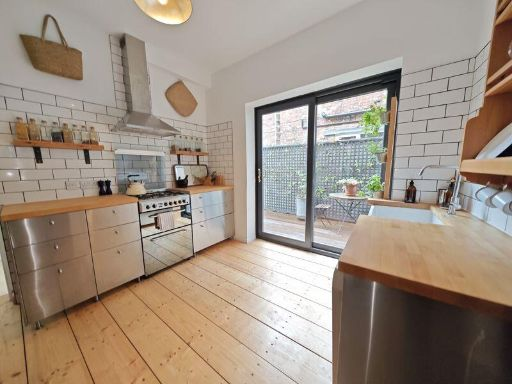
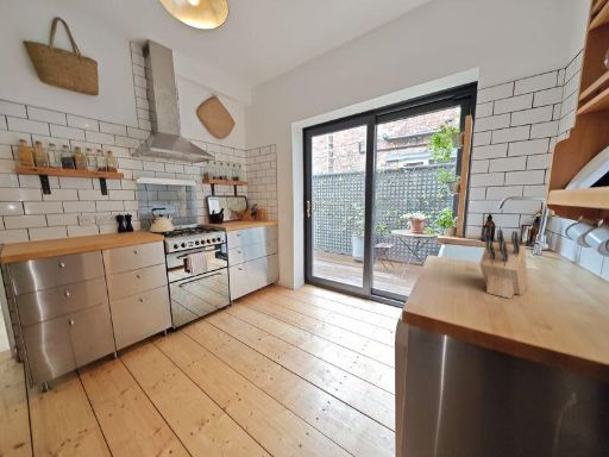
+ knife block [478,226,530,300]
